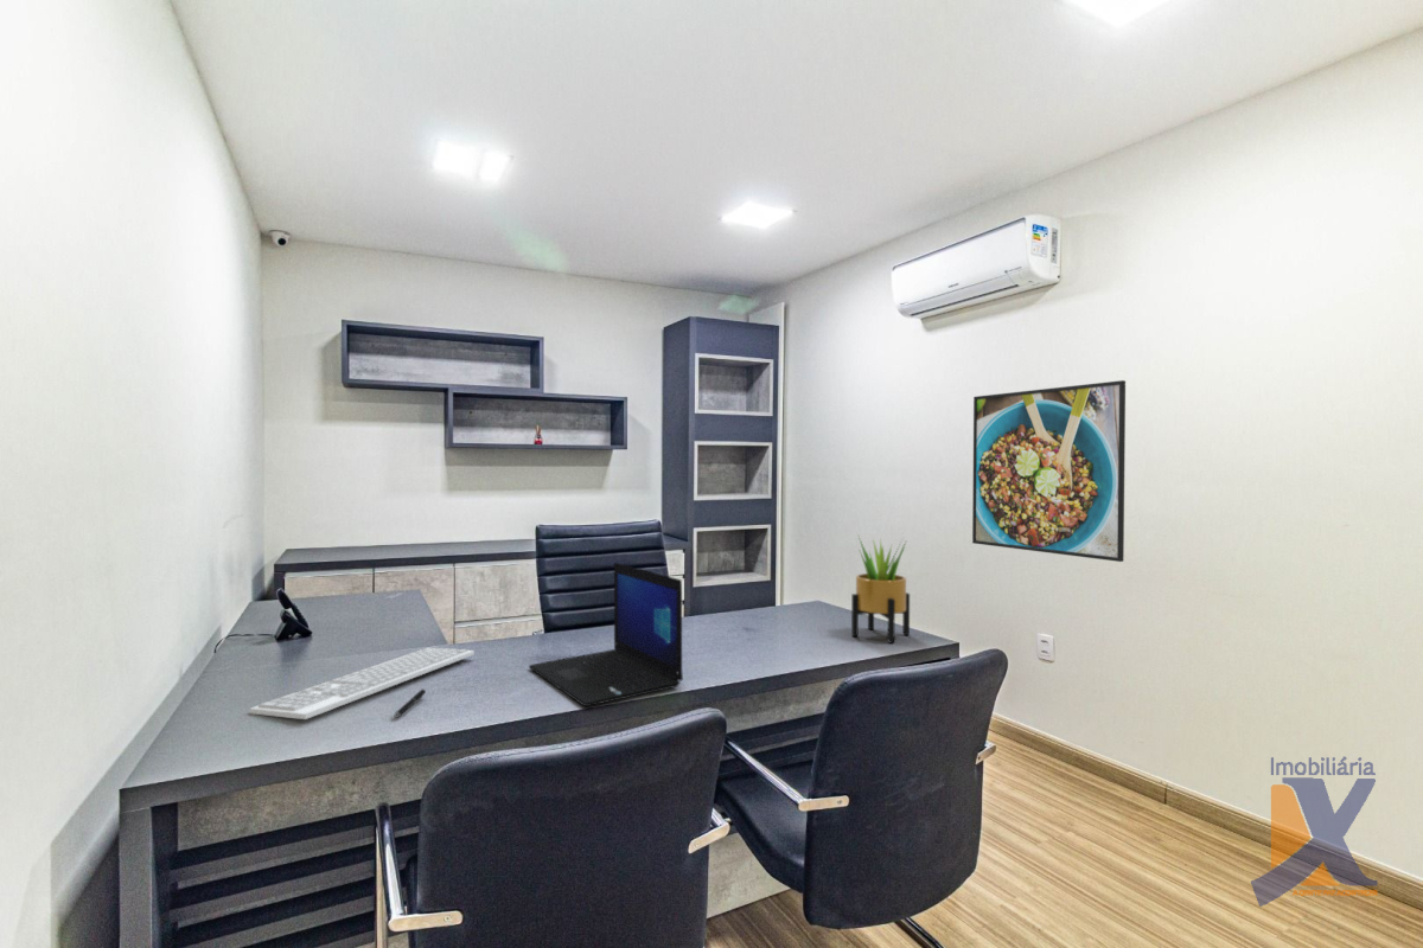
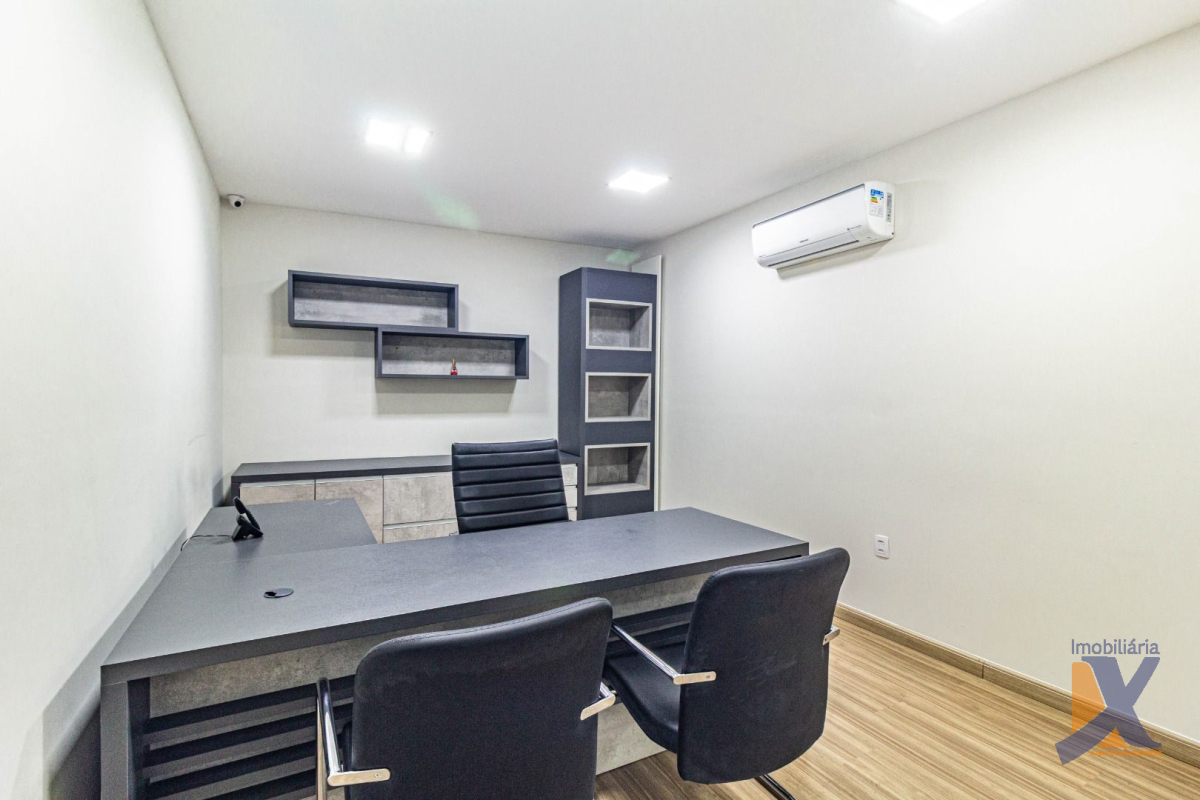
- potted plant [850,536,911,645]
- keyboard [249,646,476,720]
- pen [393,688,427,719]
- laptop [528,562,684,707]
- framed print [971,379,1127,563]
